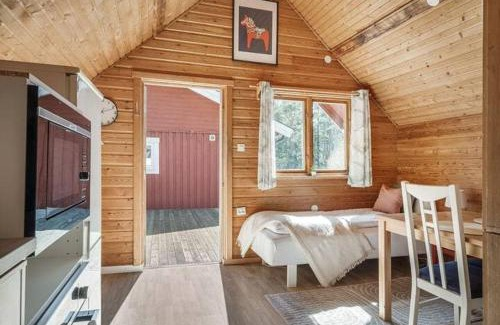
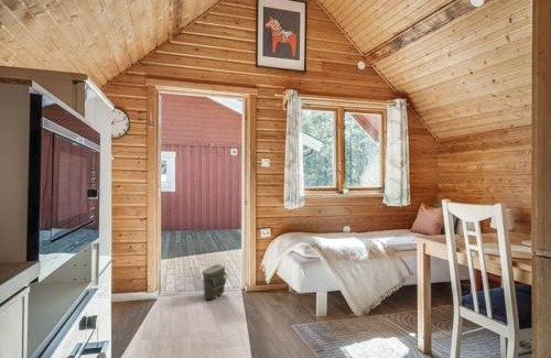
+ bag [201,263,228,301]
